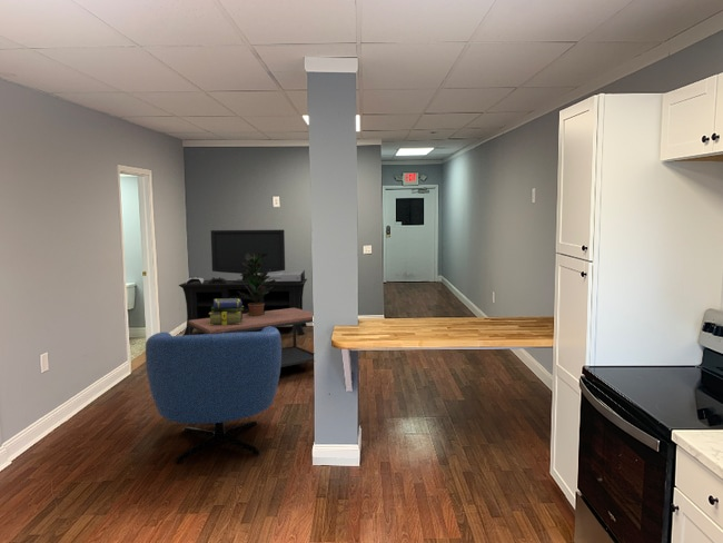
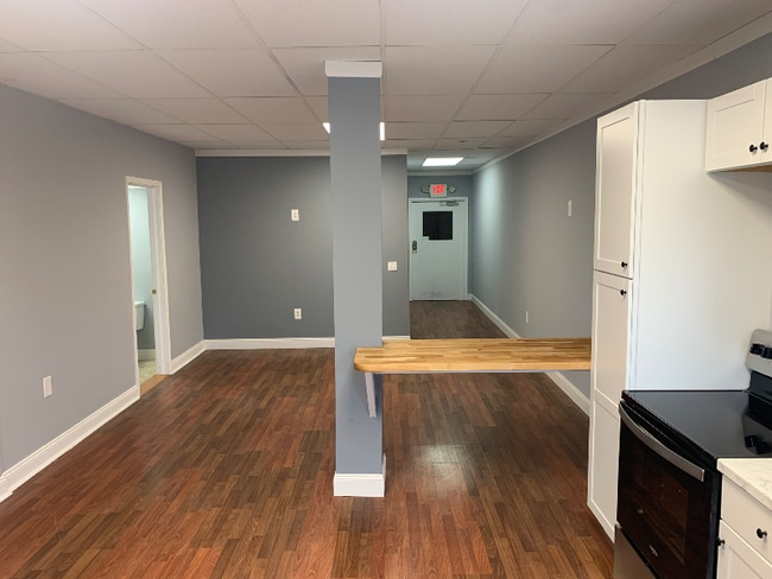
- coffee table [188,308,315,368]
- media console [178,229,308,336]
- potted plant [238,253,277,316]
- armchair [145,326,283,465]
- stack of books [209,299,244,325]
